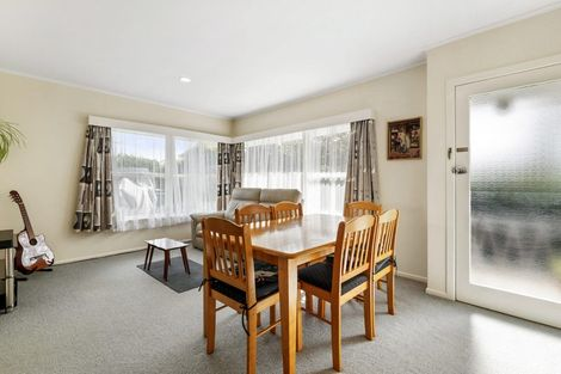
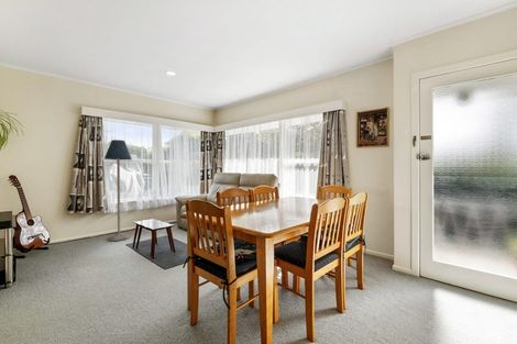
+ floor lamp [103,138,133,242]
